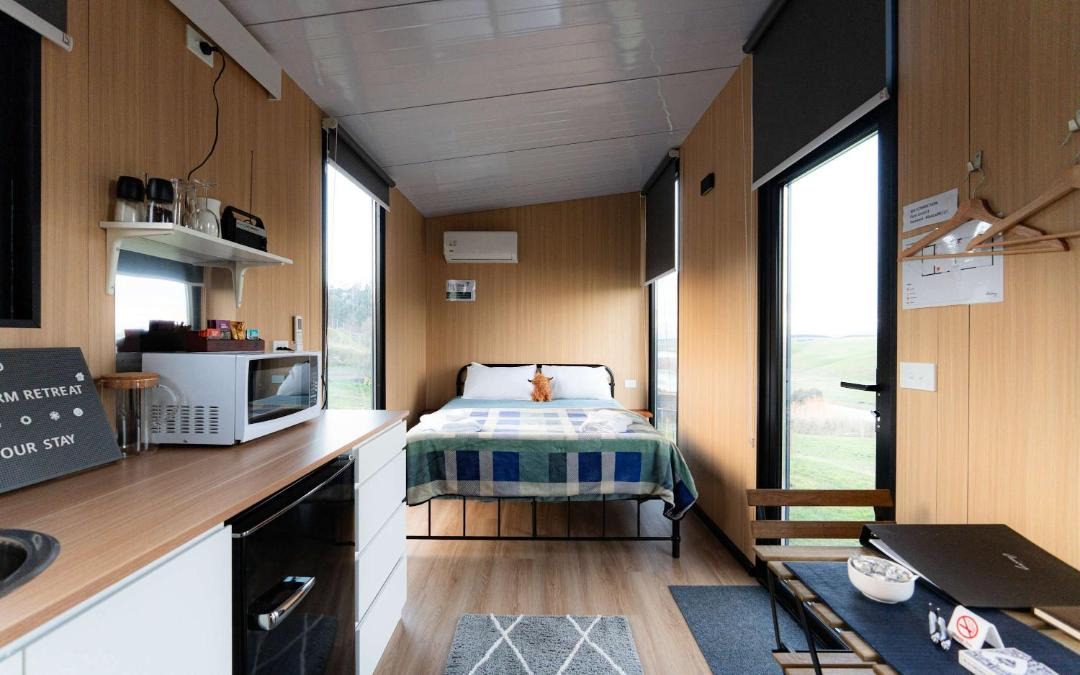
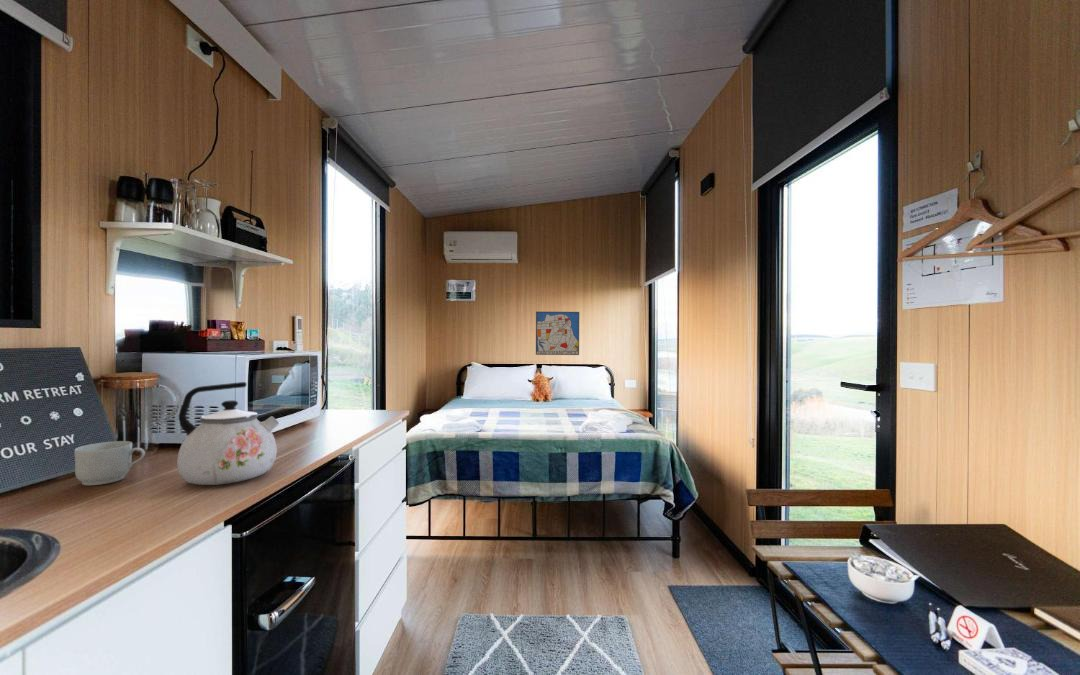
+ kettle [176,381,280,486]
+ wall art [535,311,580,356]
+ mug [74,440,146,486]
